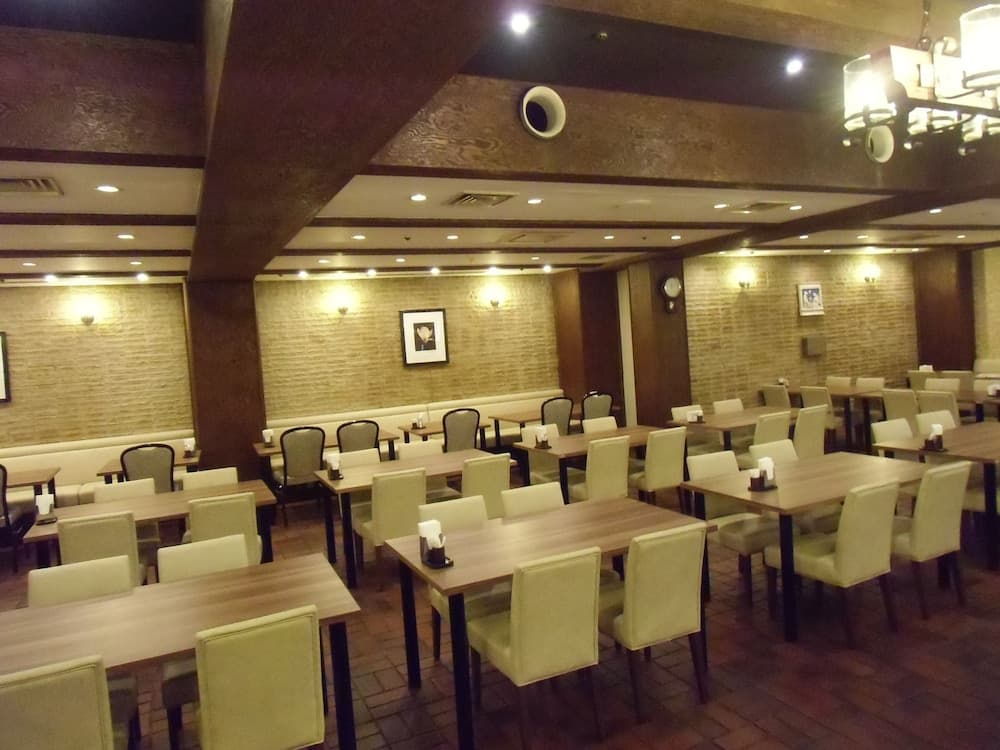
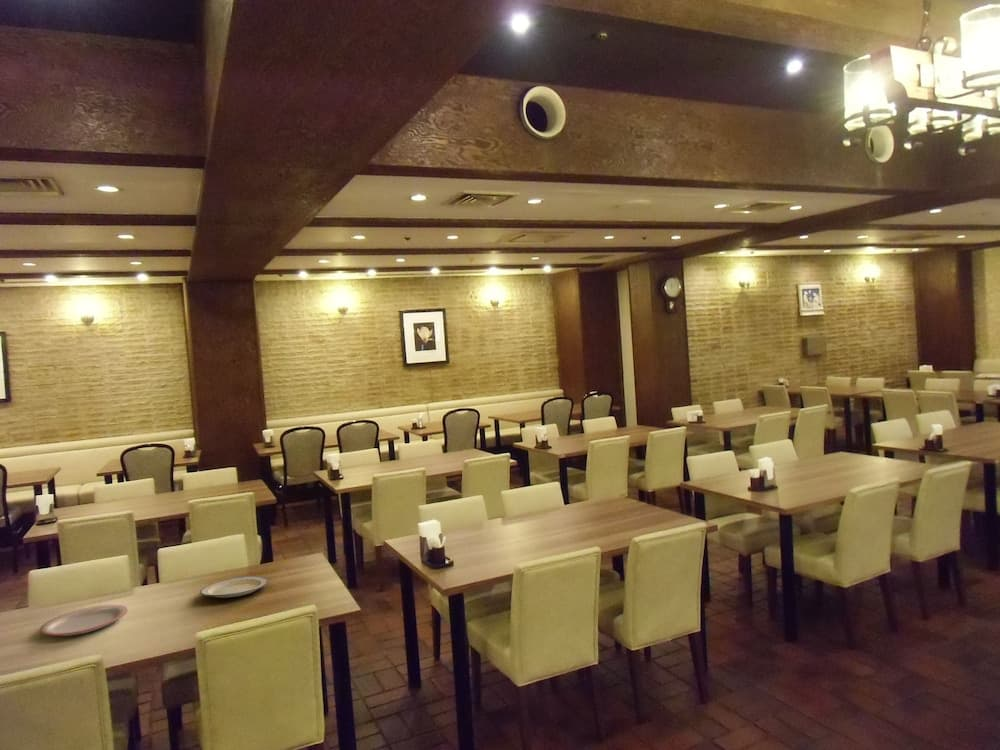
+ plate [199,575,270,599]
+ plate [39,604,129,637]
